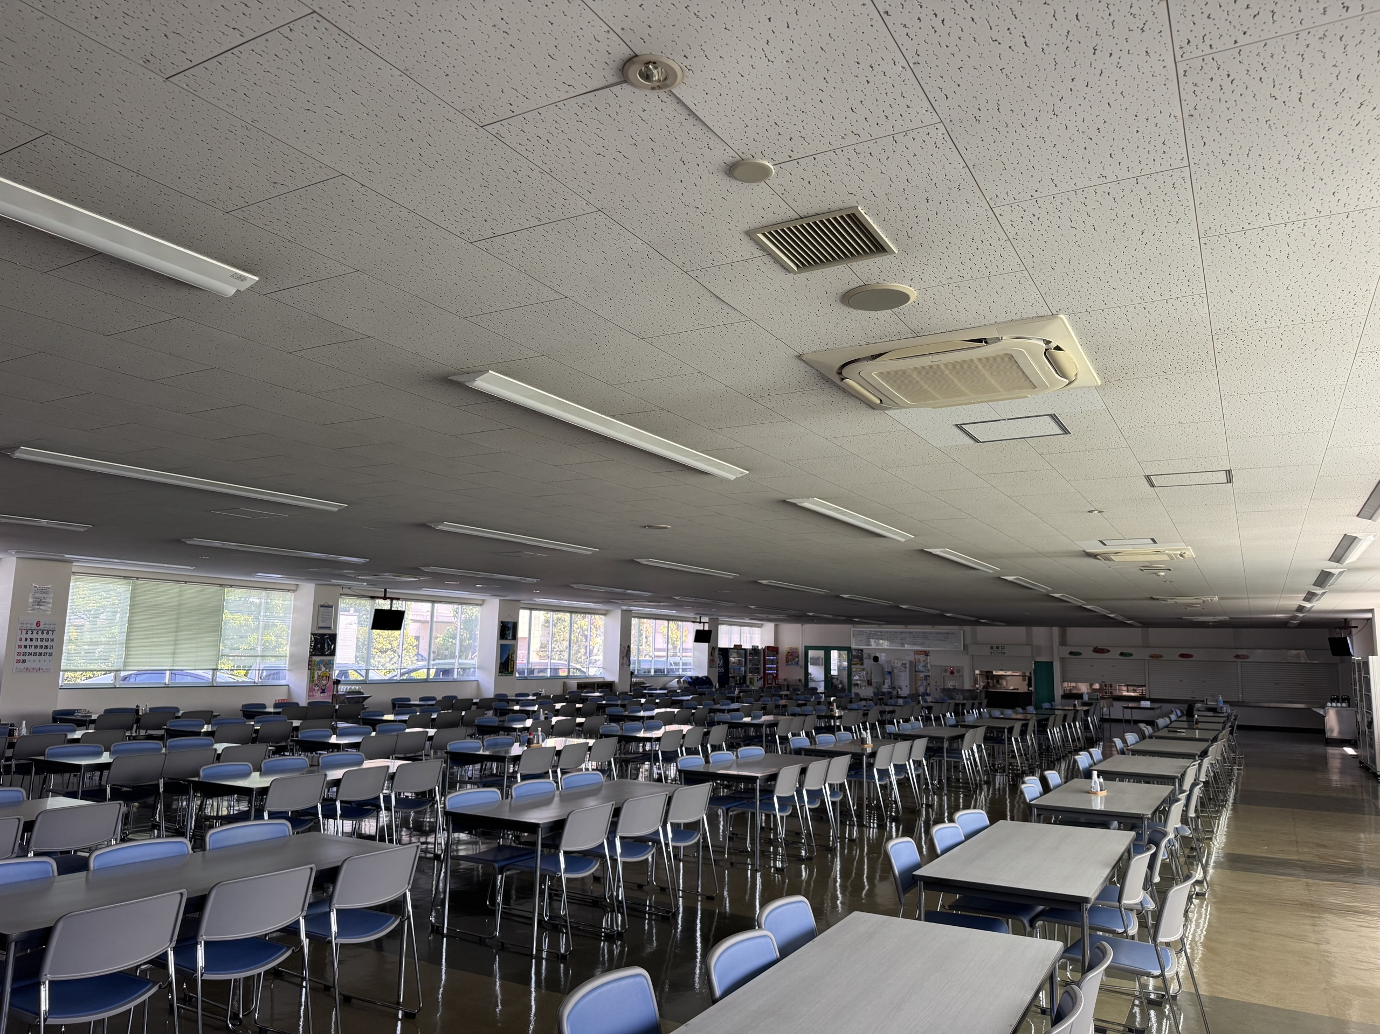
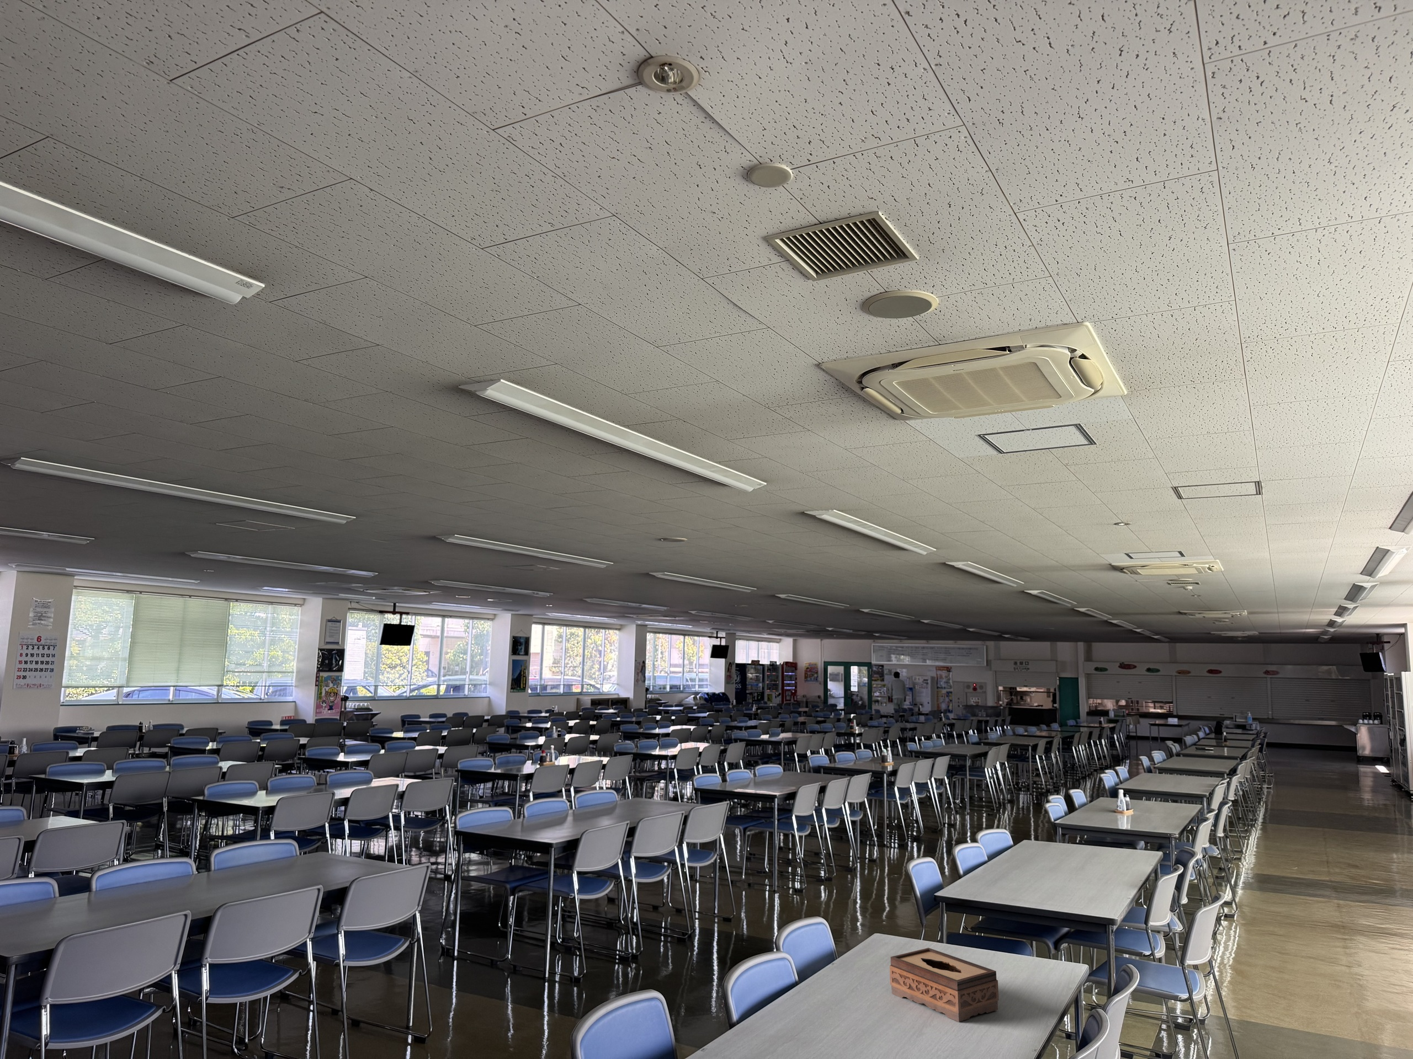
+ tissue box [889,948,999,1022]
